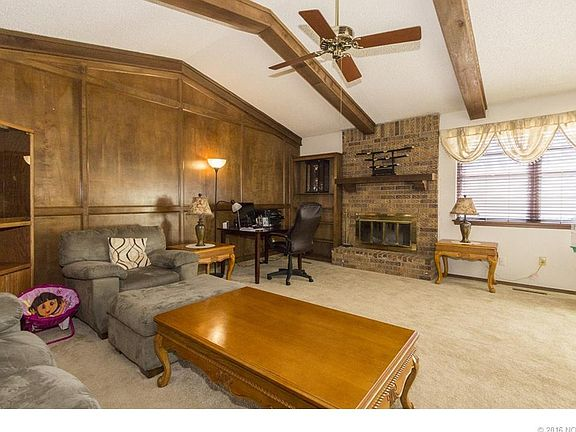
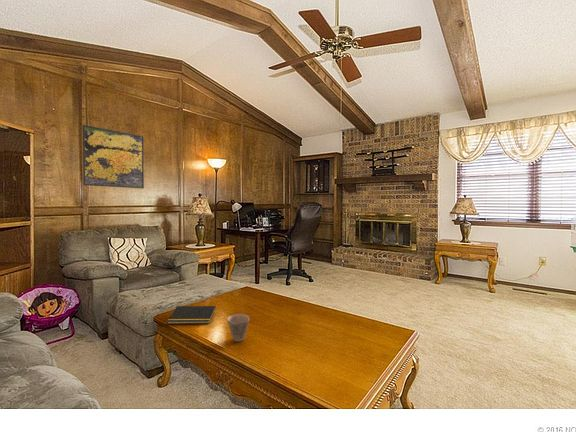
+ notepad [166,305,217,325]
+ cup [226,313,250,343]
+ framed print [82,124,145,189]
